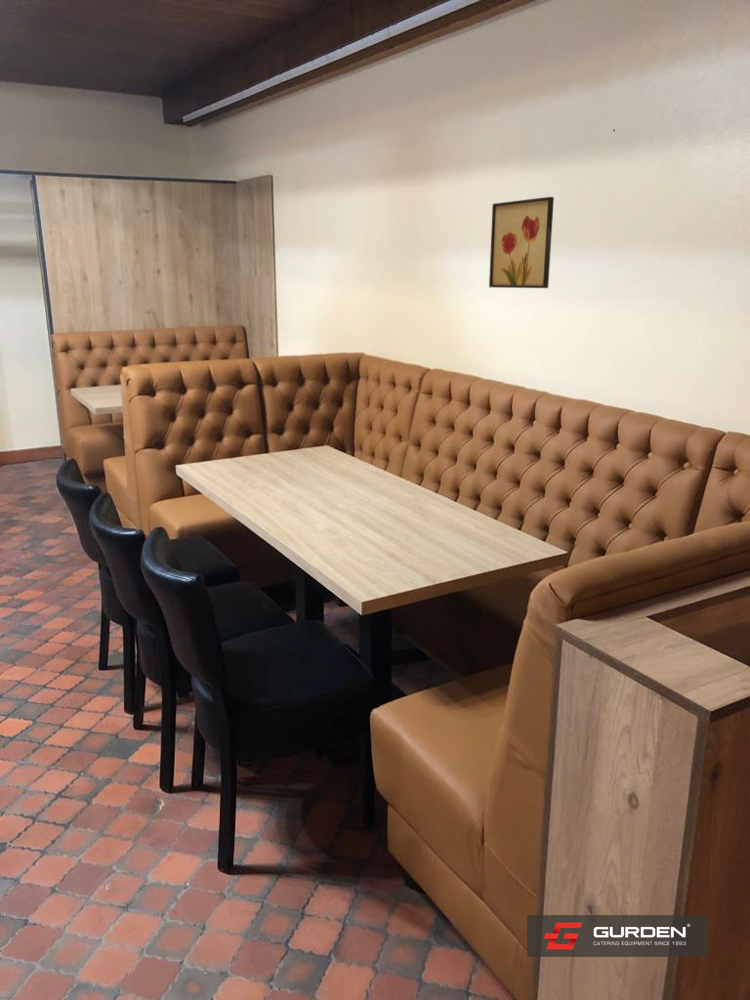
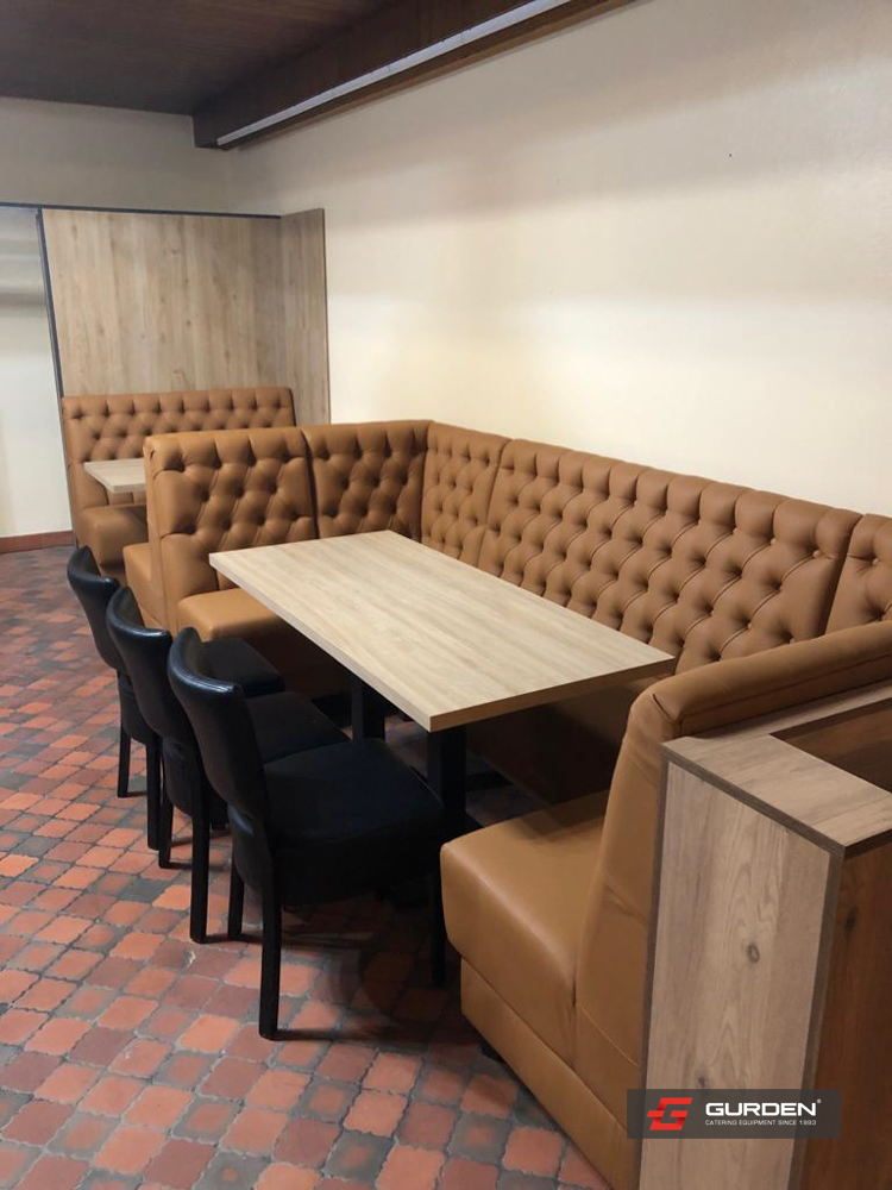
- wall art [488,196,555,289]
